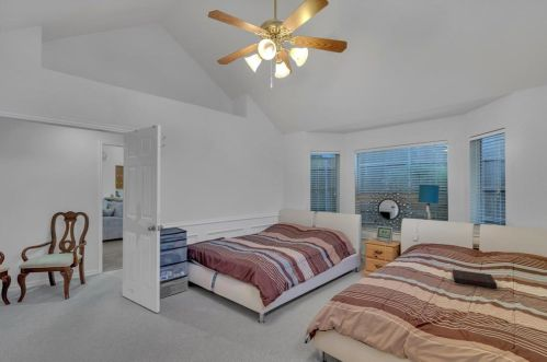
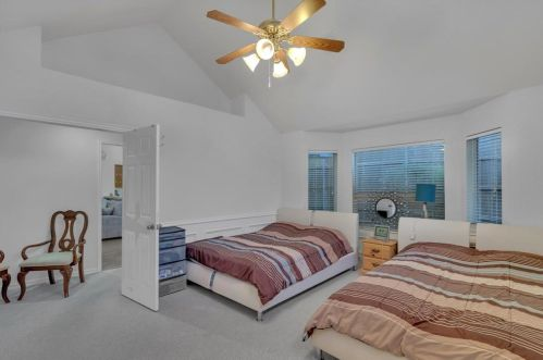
- book [452,268,498,290]
